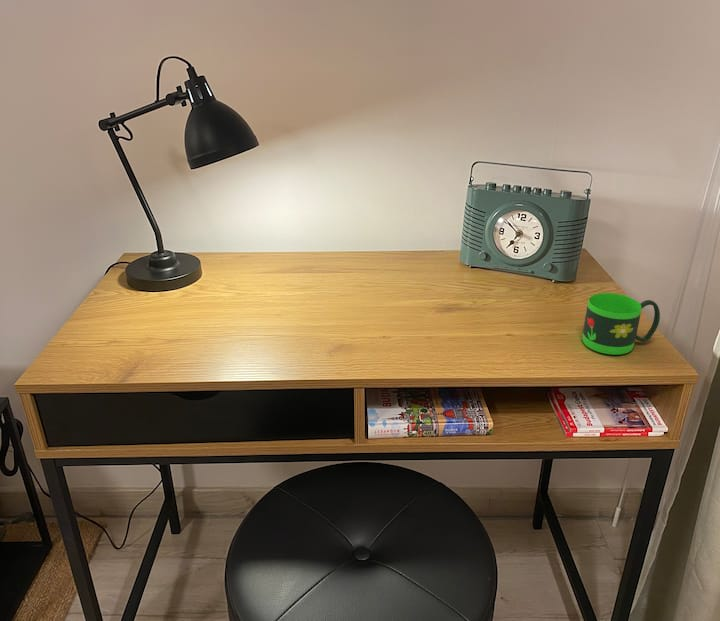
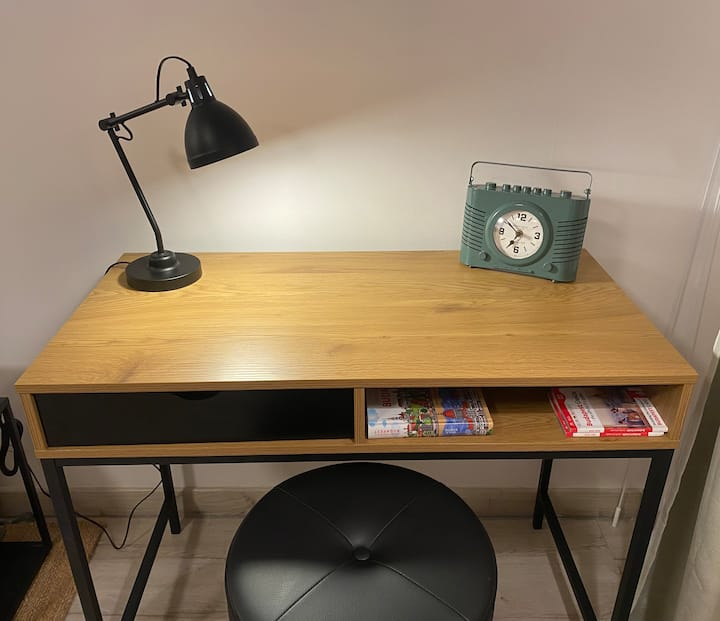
- mug [582,292,661,356]
